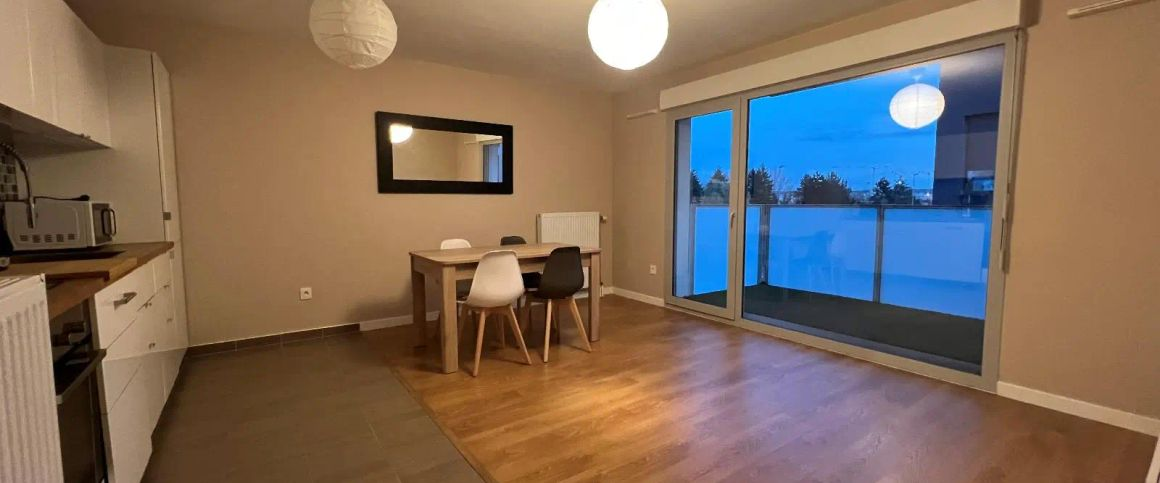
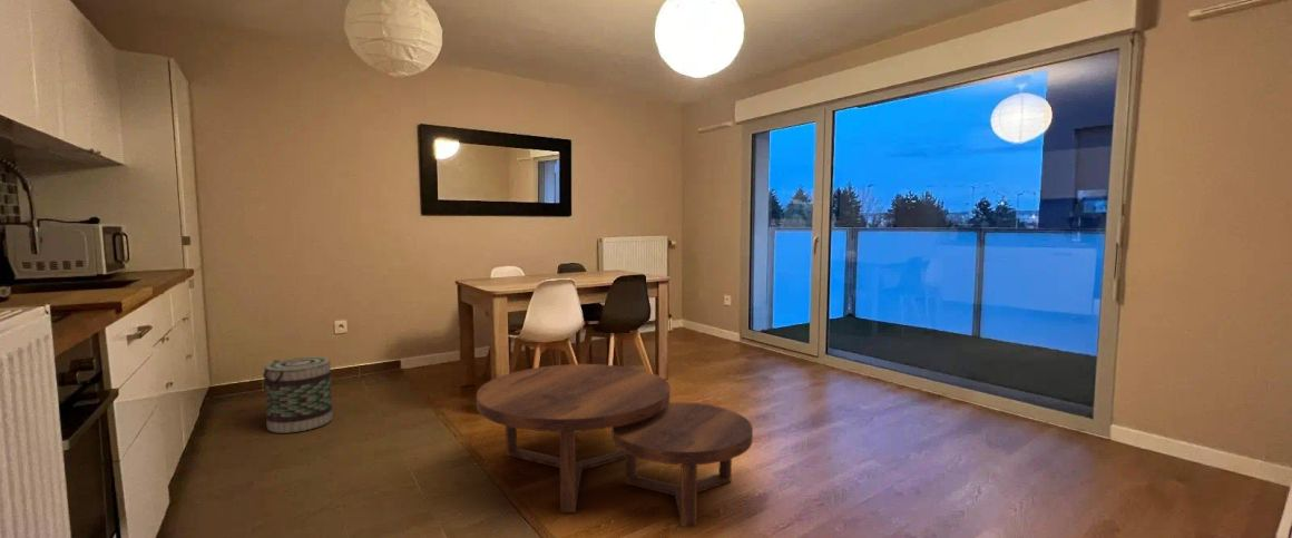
+ coffee table [476,363,754,528]
+ basket [262,356,333,434]
